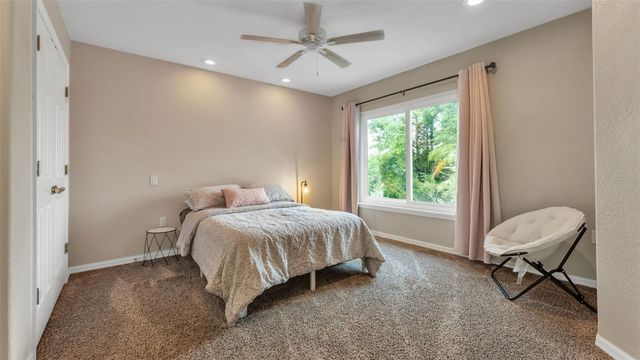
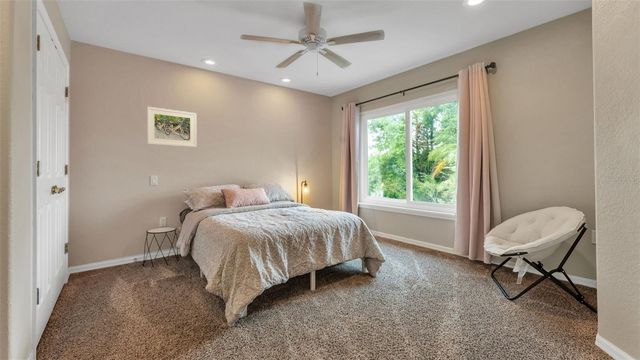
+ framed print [146,106,197,148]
